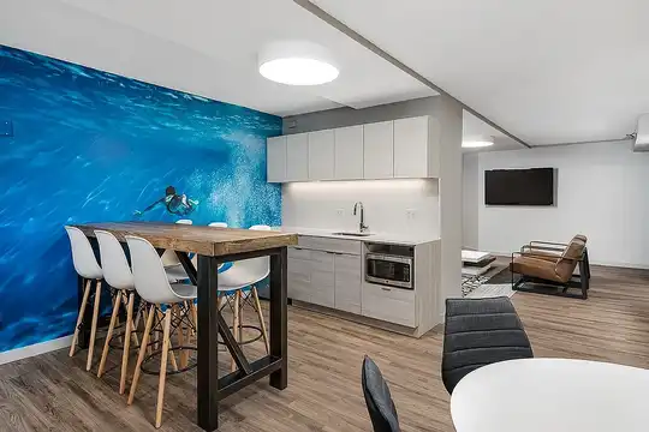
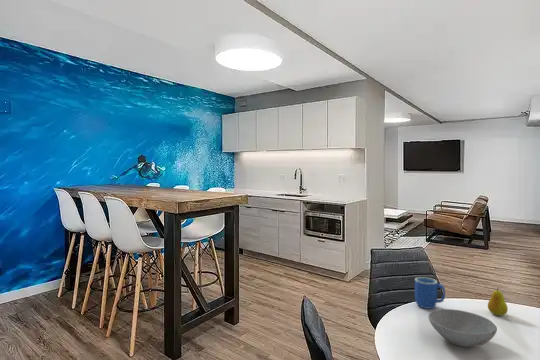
+ fruit [487,286,509,316]
+ bowl [427,308,498,348]
+ mug [414,276,446,310]
